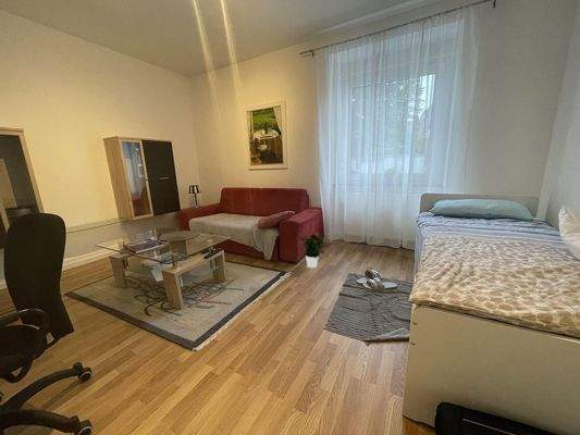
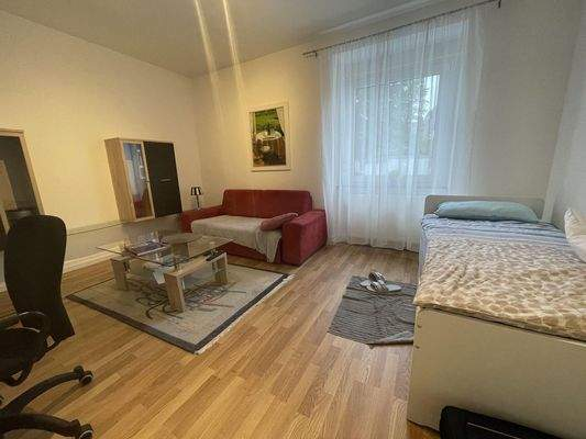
- potted flower [298,229,324,269]
